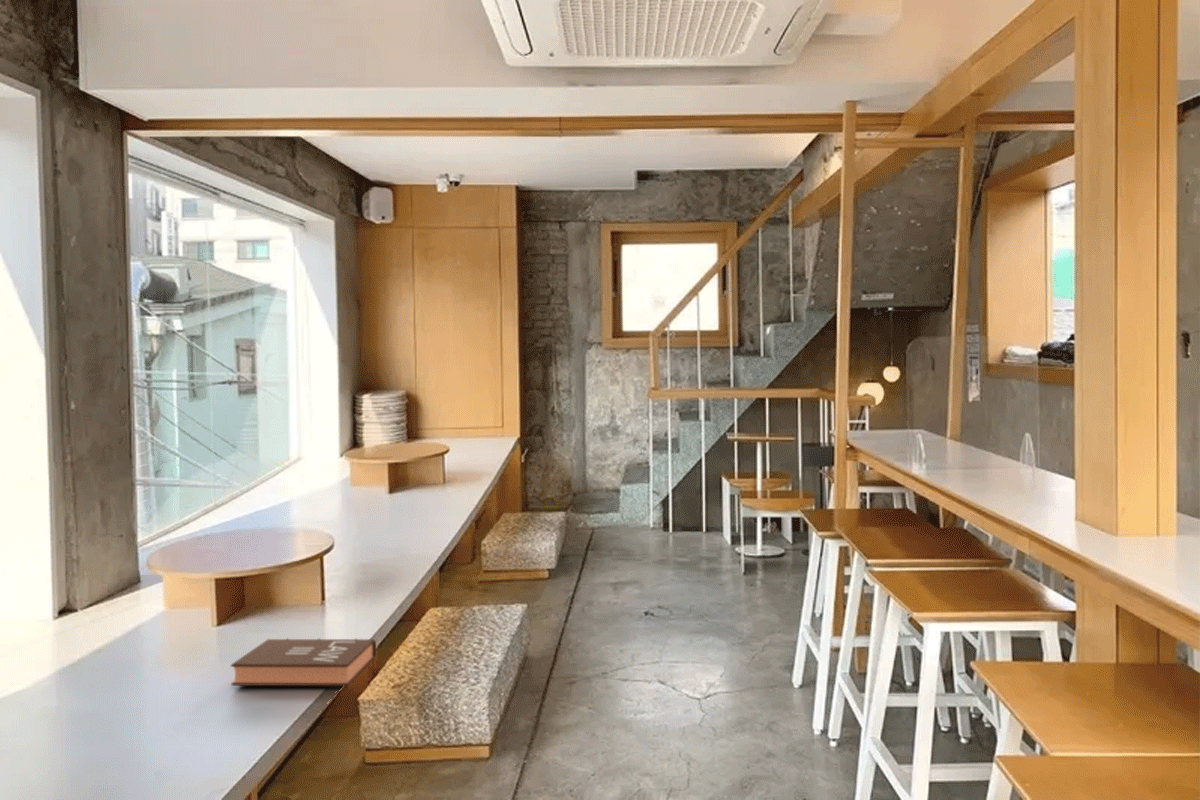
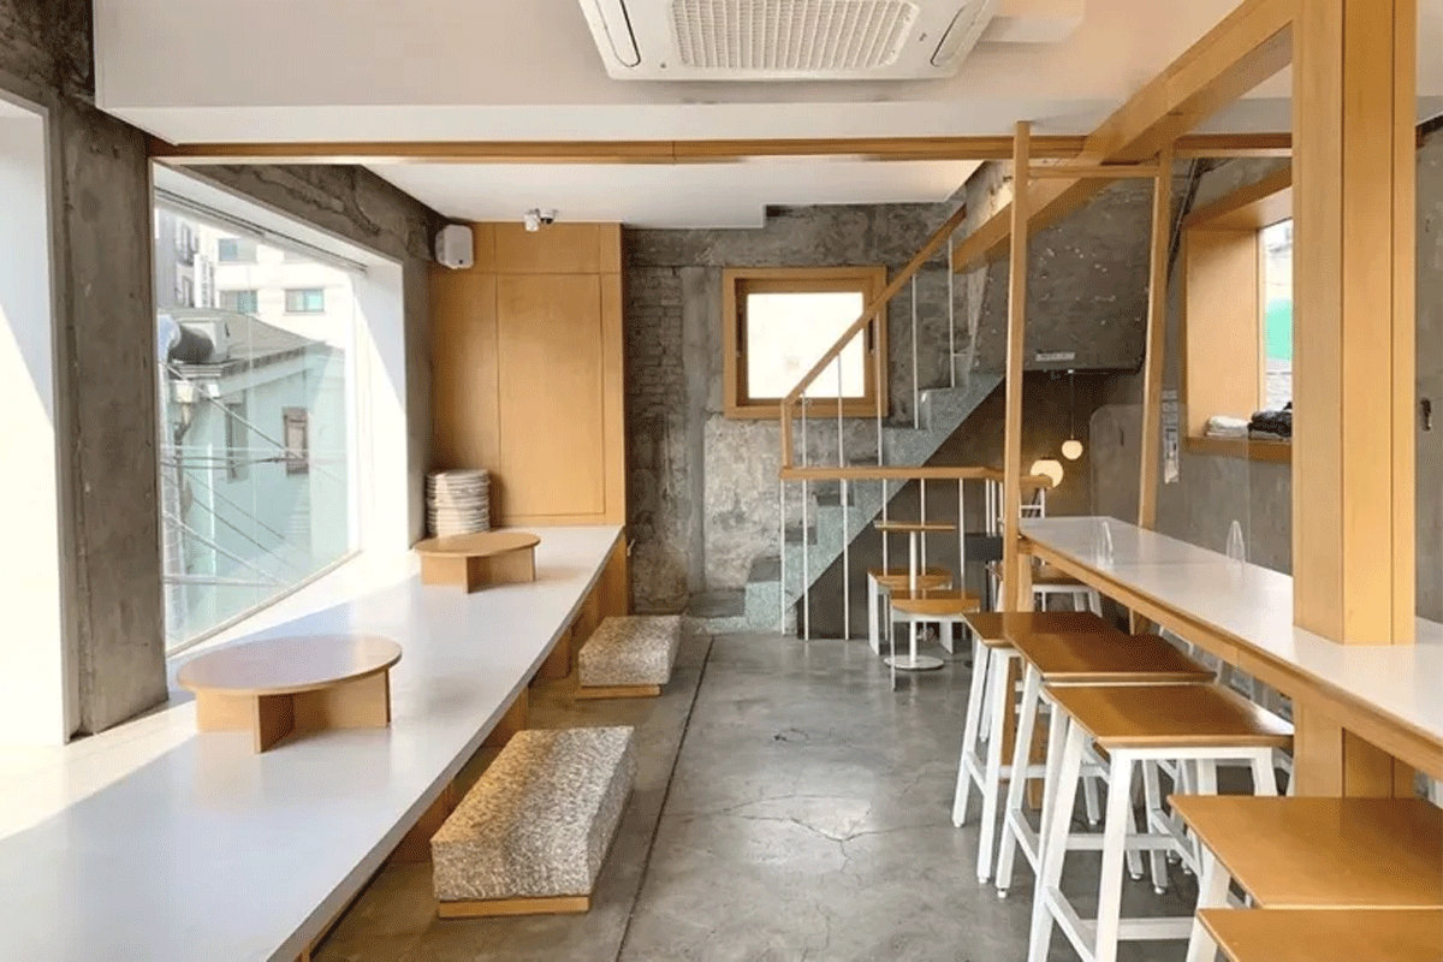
- book [230,637,377,687]
